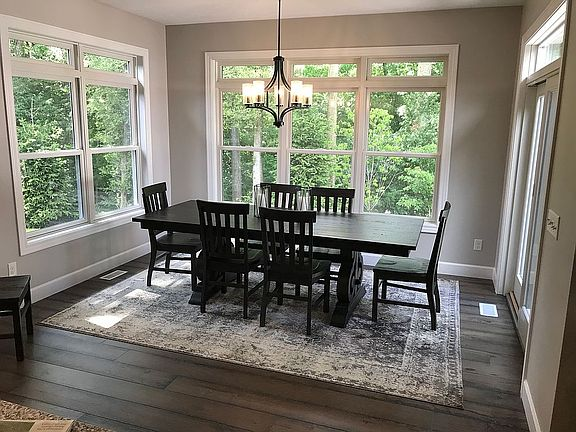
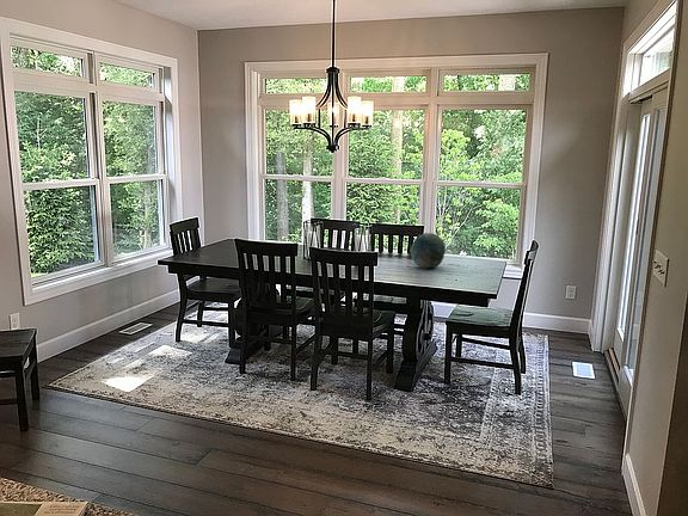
+ decorative bowl [410,232,447,269]
